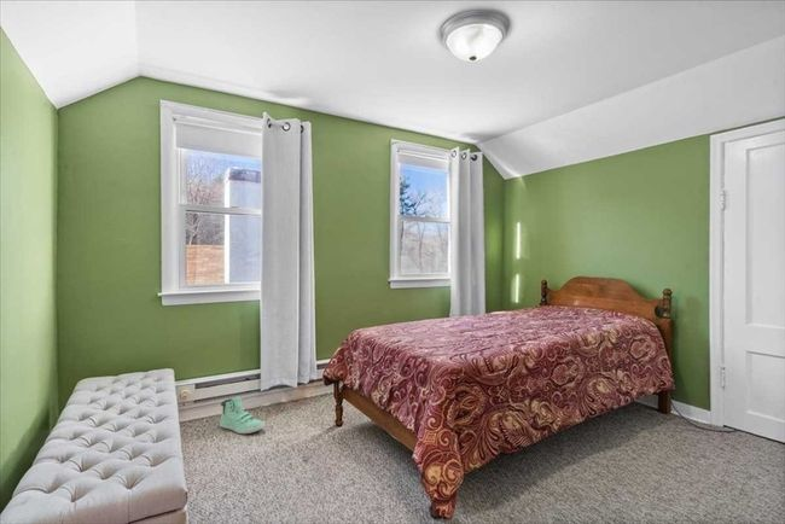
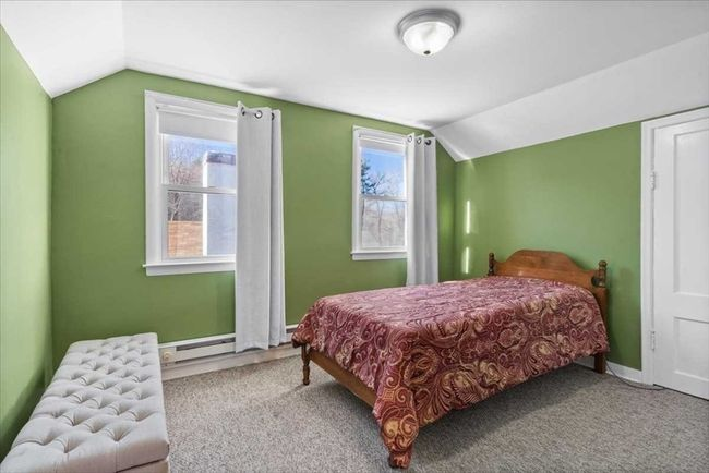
- sneaker [219,395,266,435]
